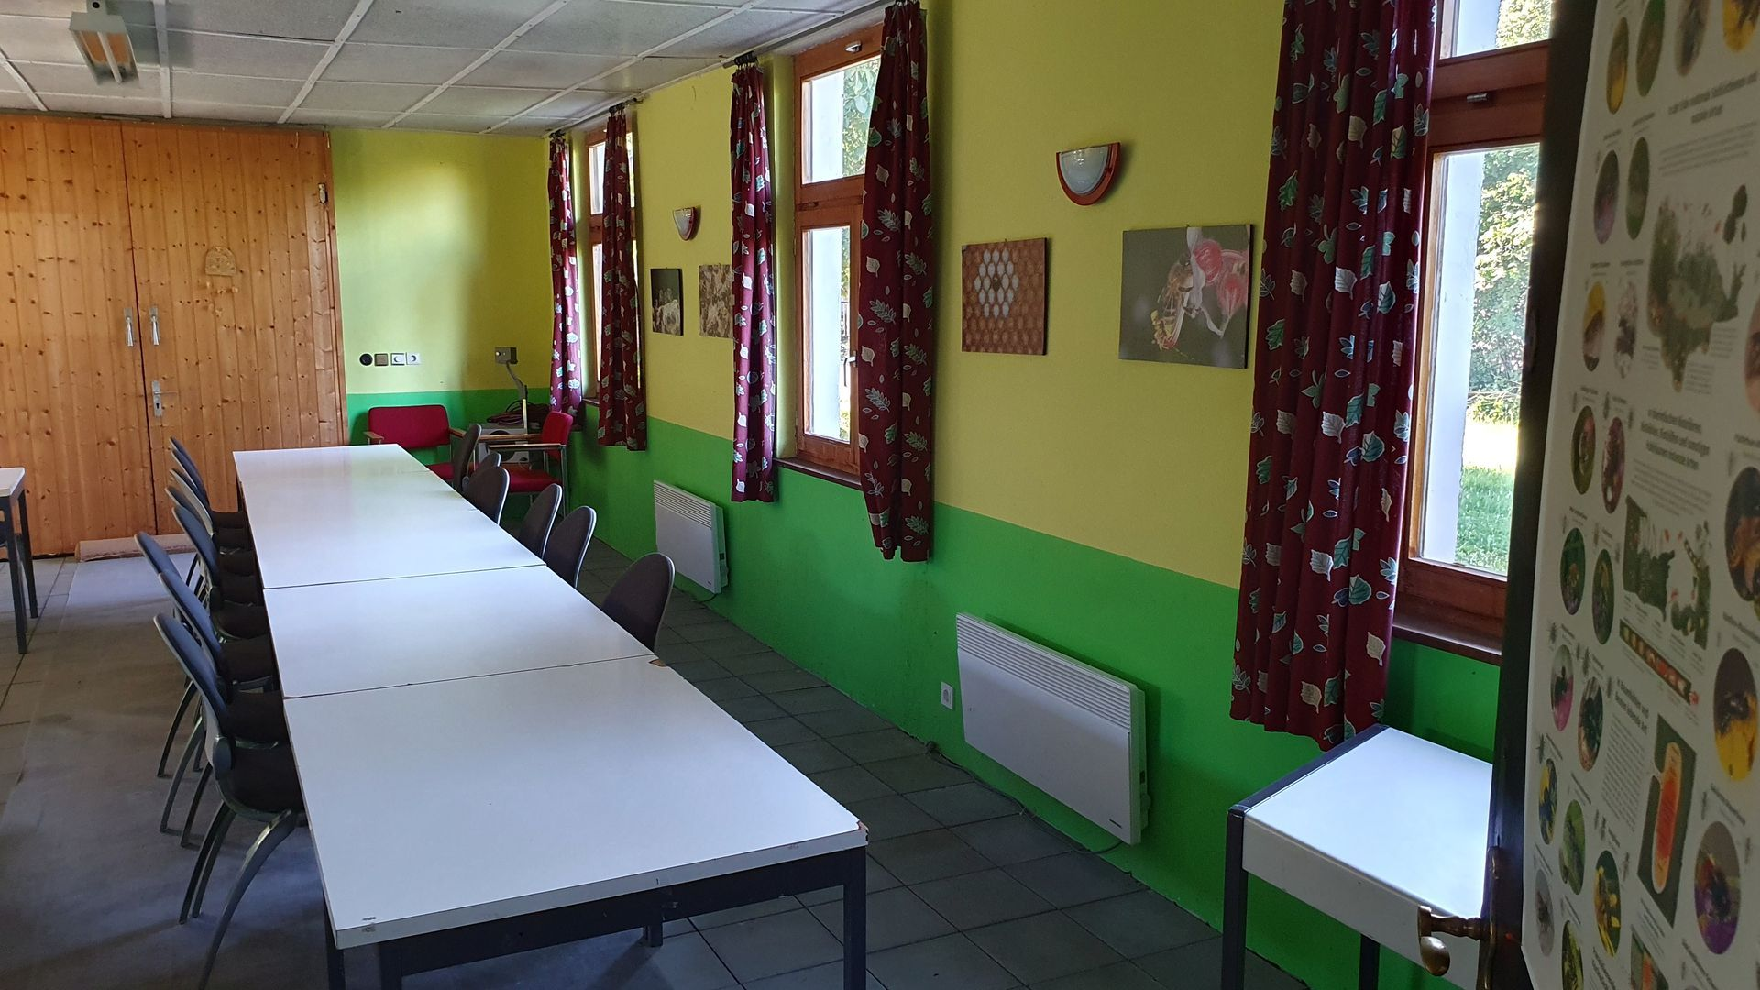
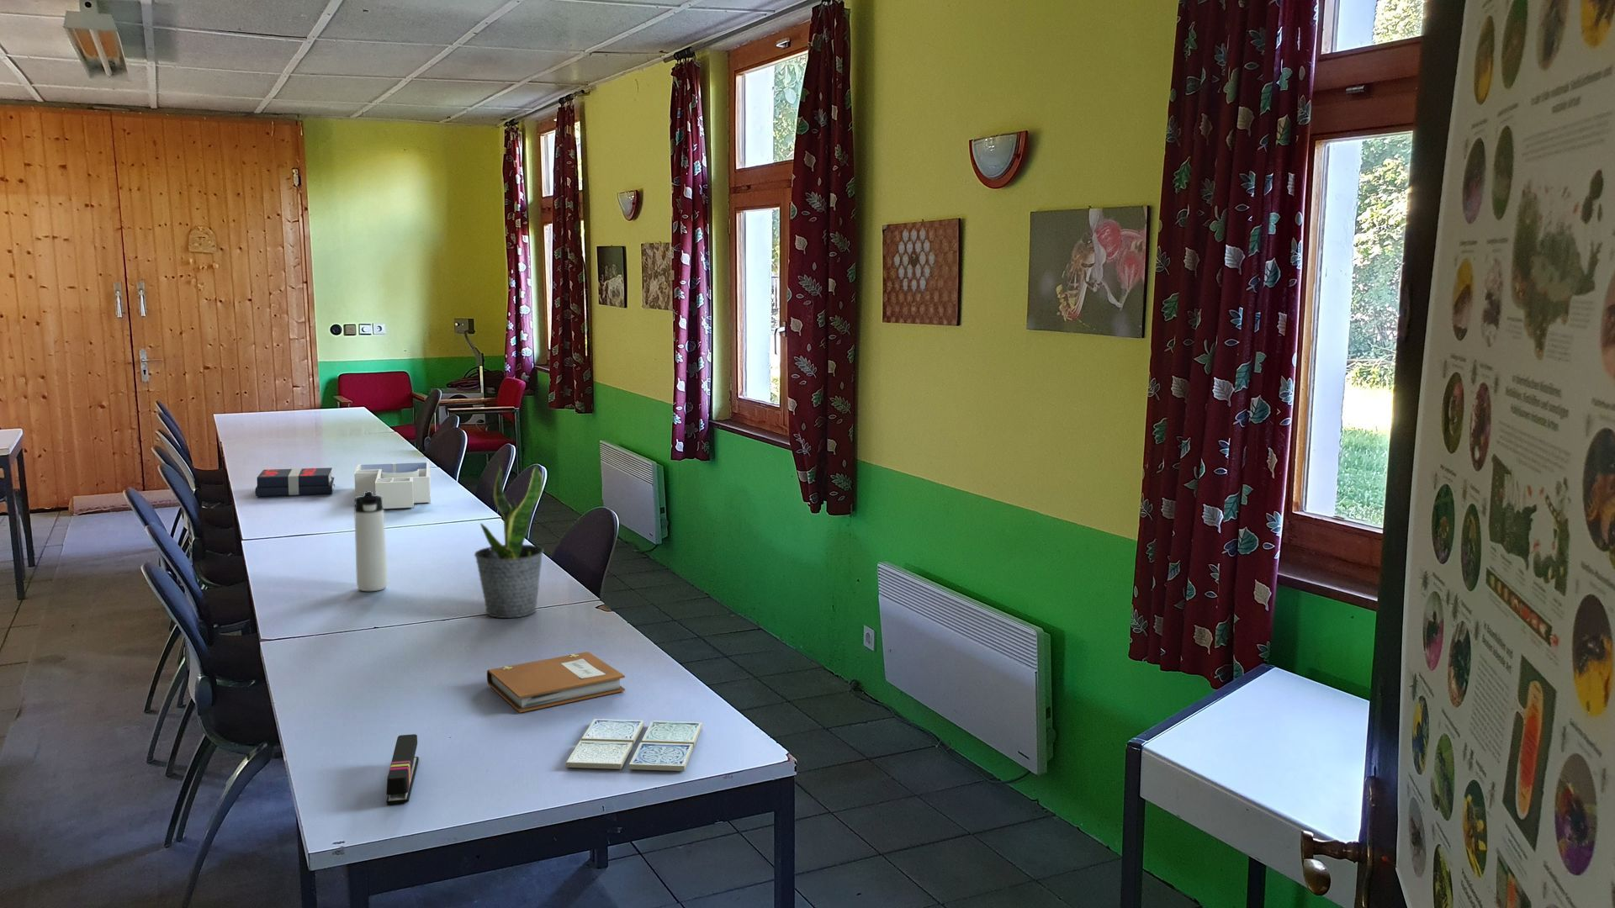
+ thermos bottle [353,491,388,592]
+ potted plant [474,462,545,619]
+ stapler [385,733,419,805]
+ desk organizer [353,461,431,510]
+ notebook [486,651,626,713]
+ drink coaster [566,718,702,772]
+ book [255,467,336,497]
